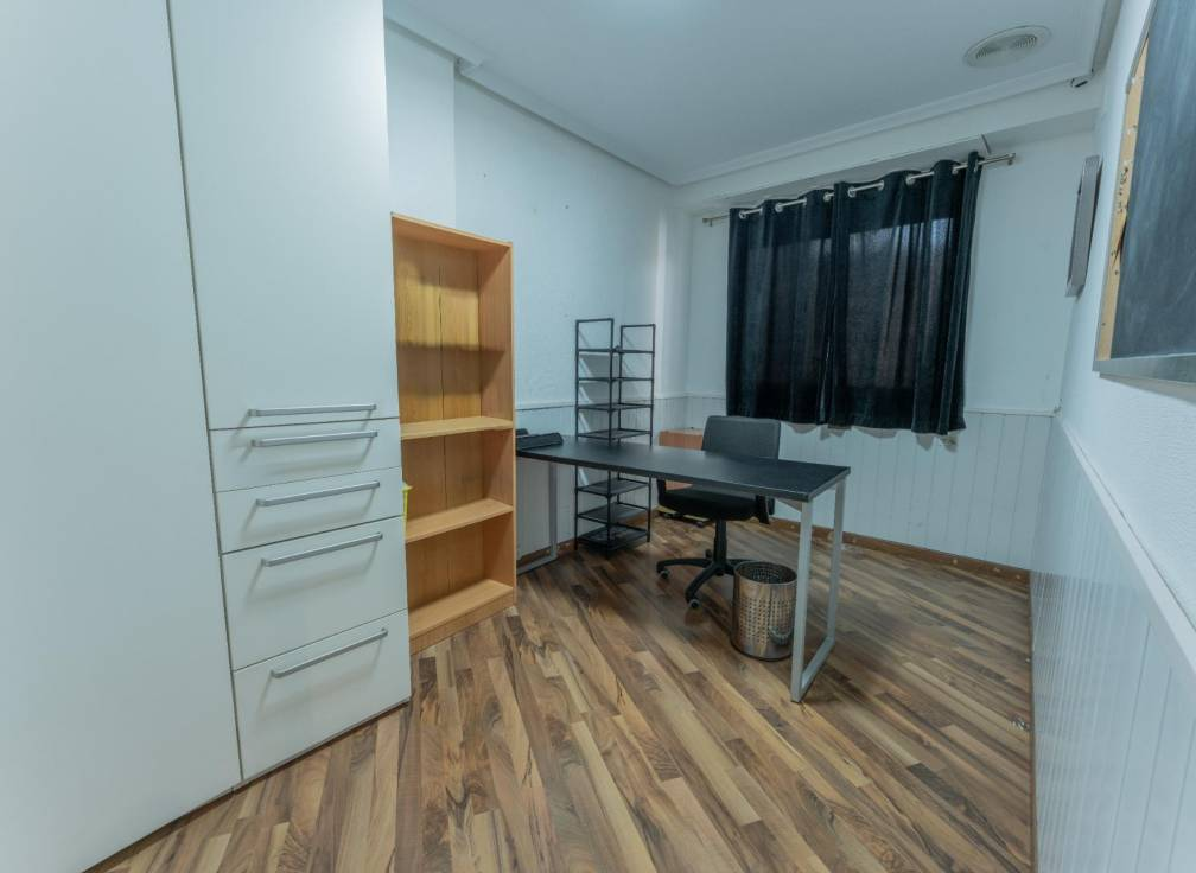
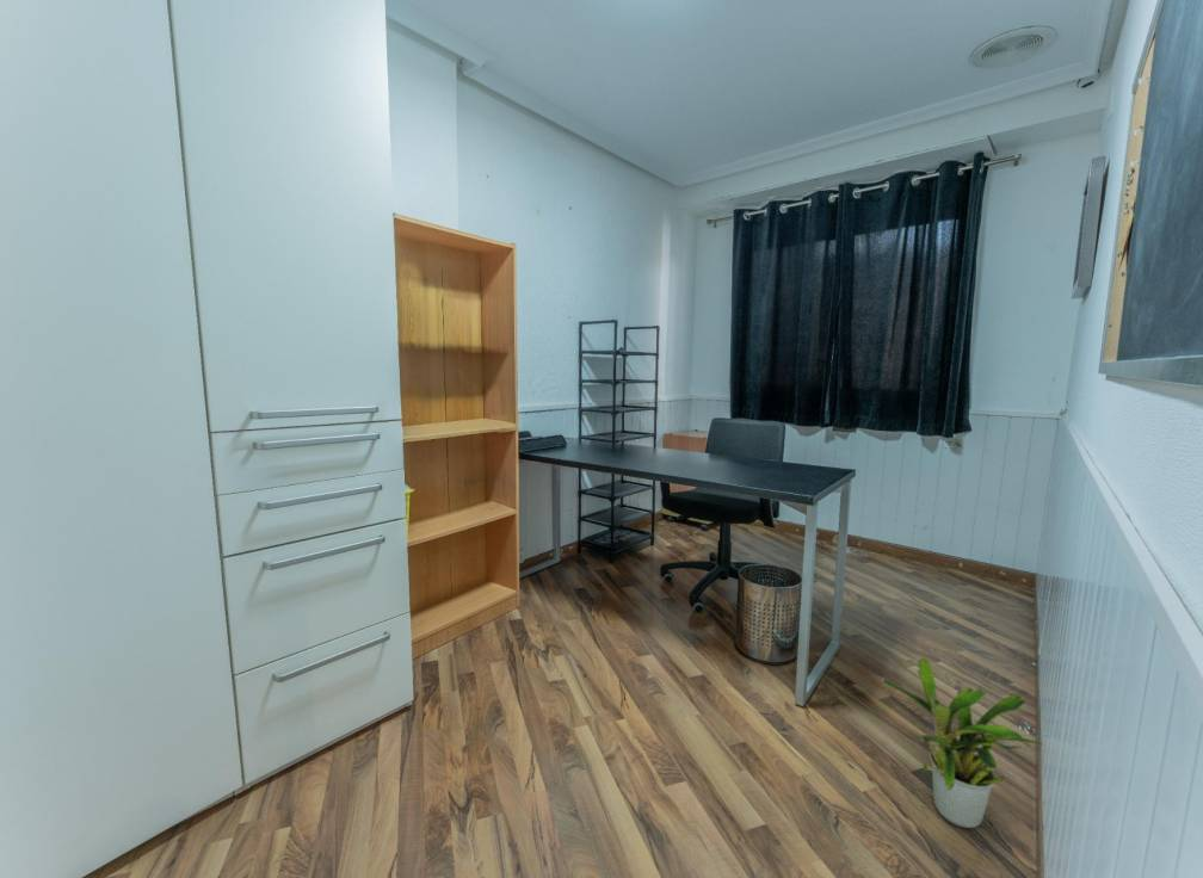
+ potted plant [882,657,1045,829]
